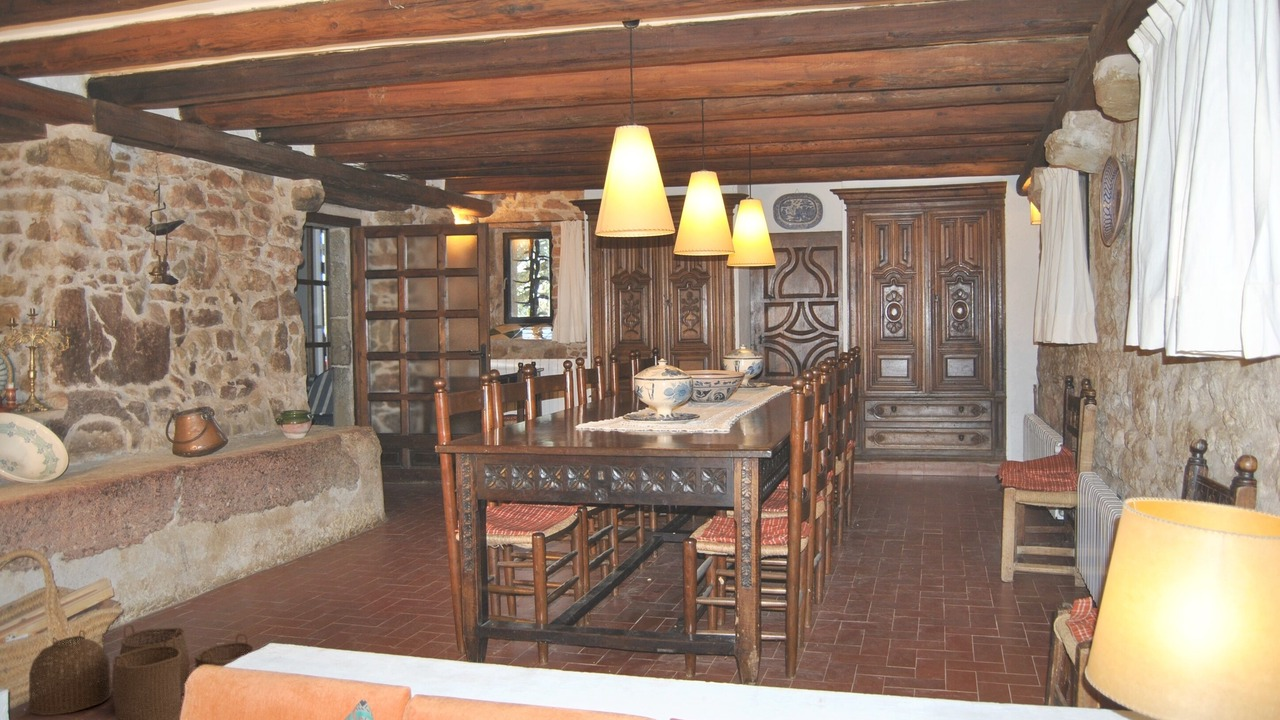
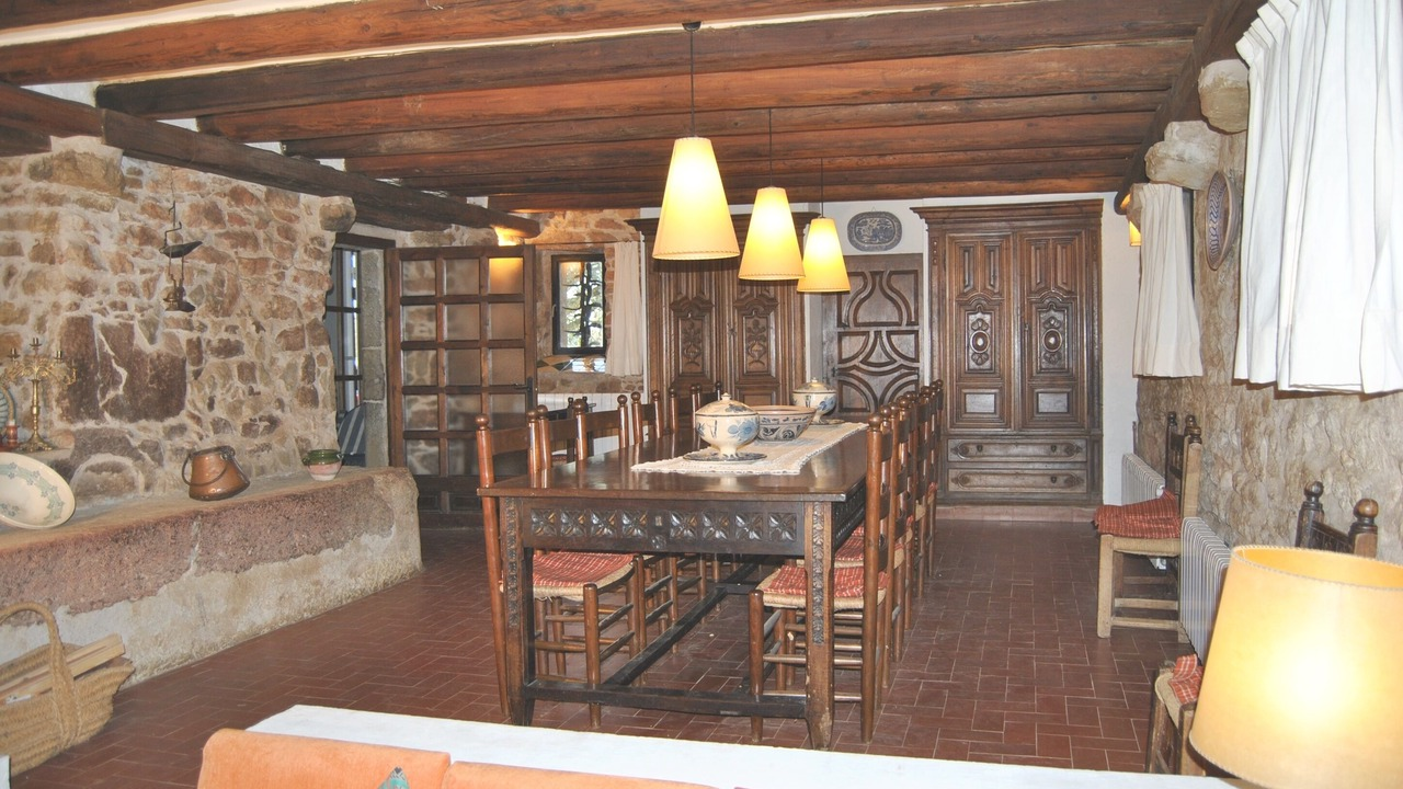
- woven basket [27,623,255,720]
